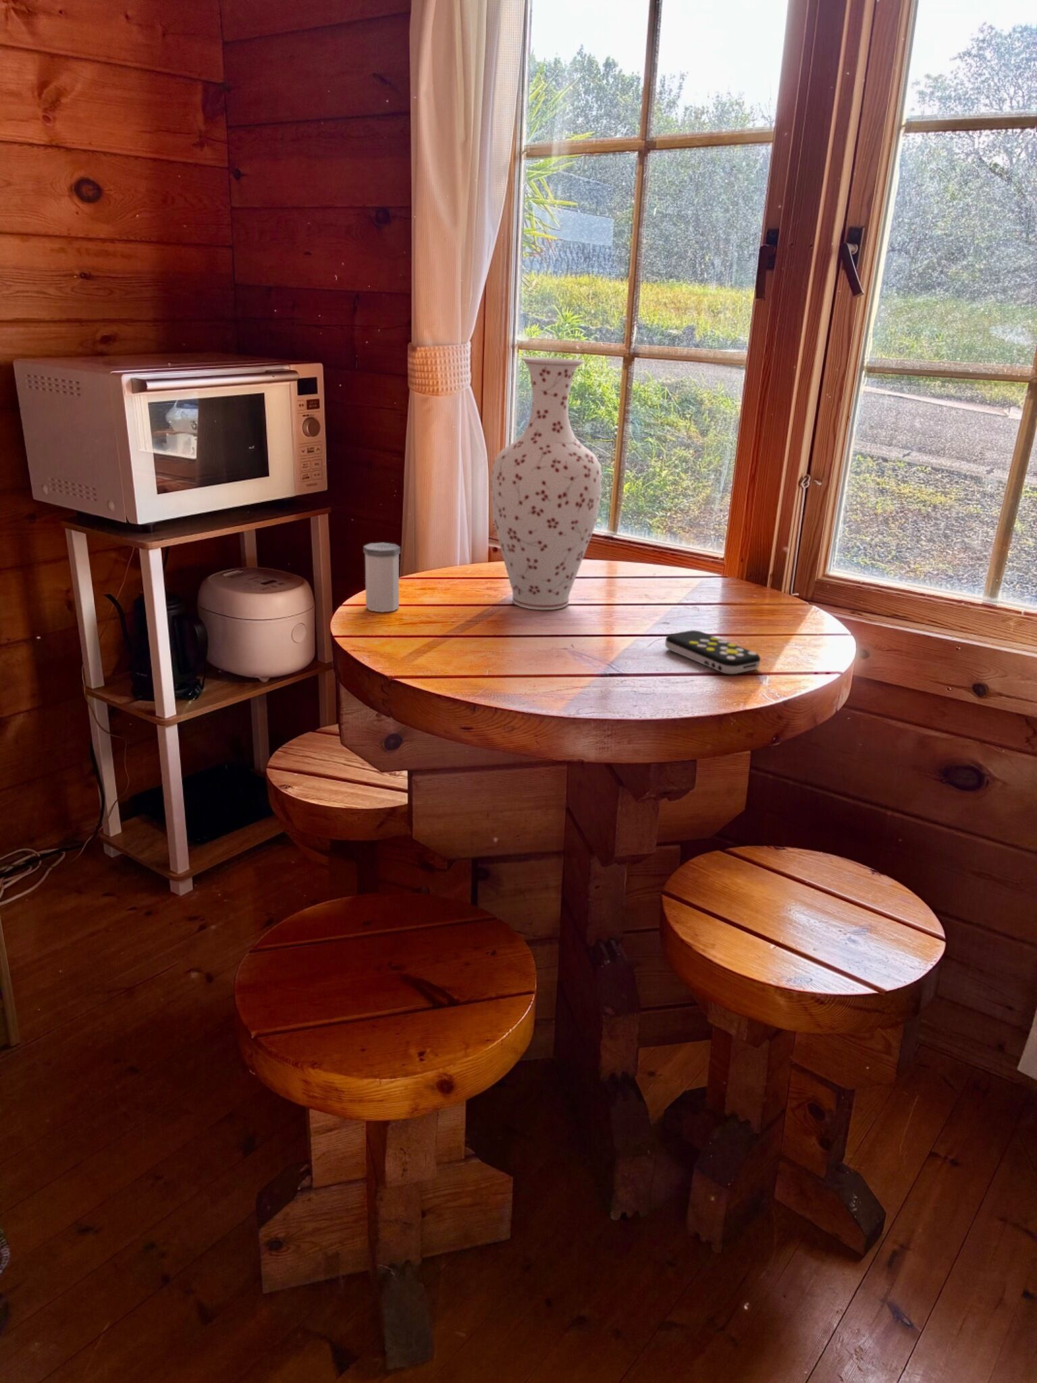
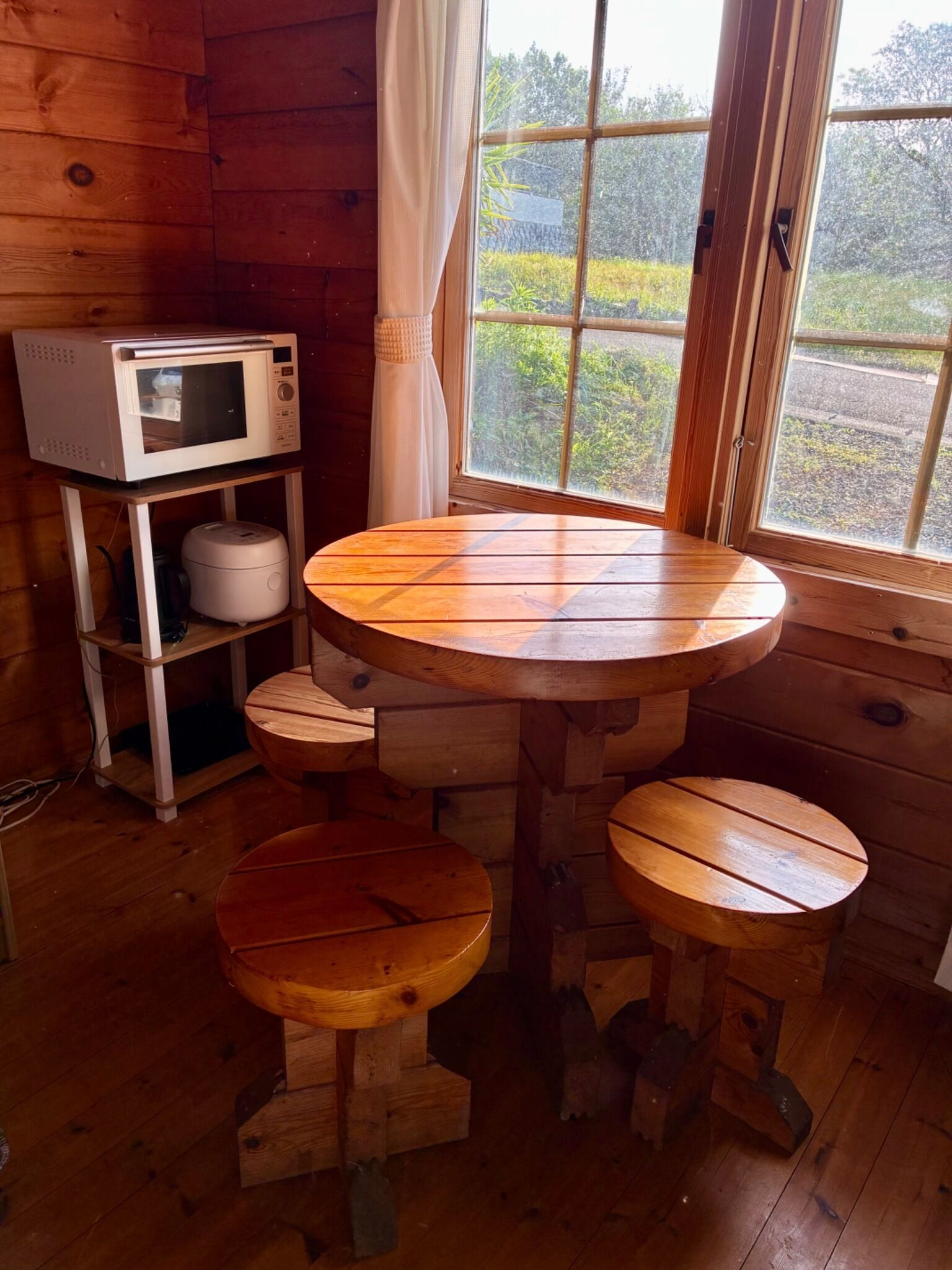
- remote control [664,629,761,674]
- vase [490,356,602,611]
- salt shaker [363,542,401,612]
